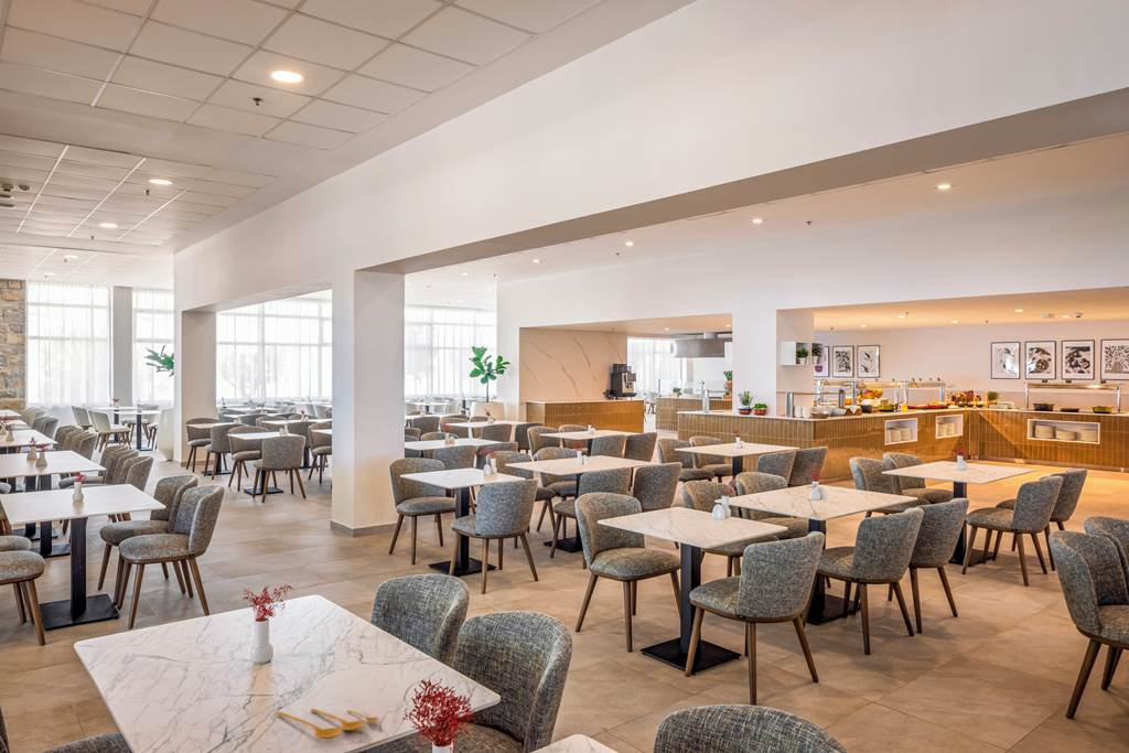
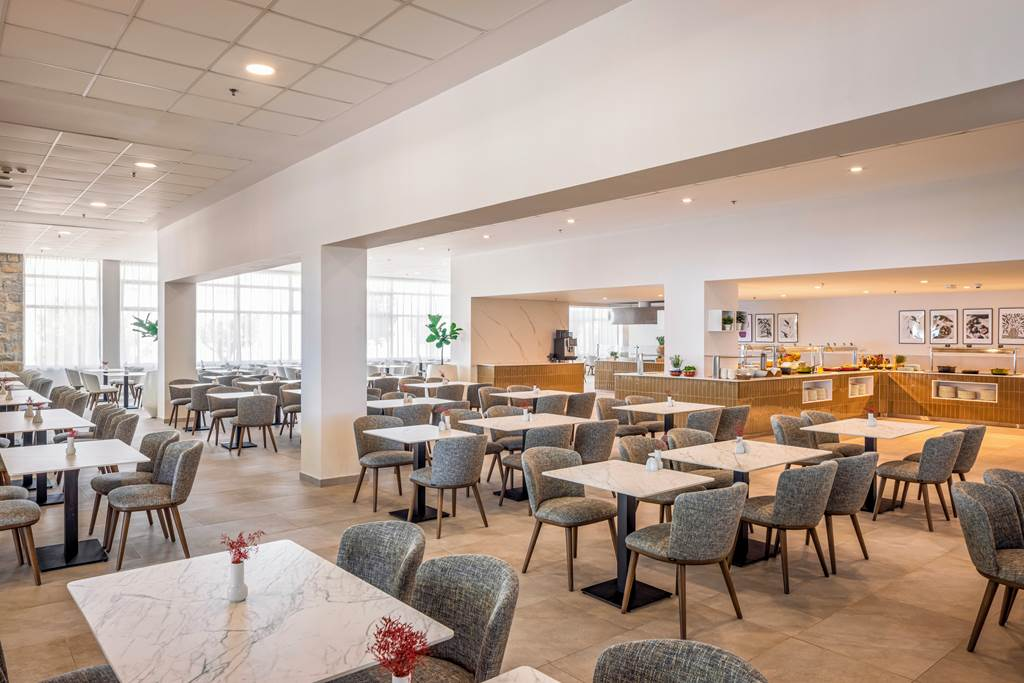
- spoon [275,708,379,740]
